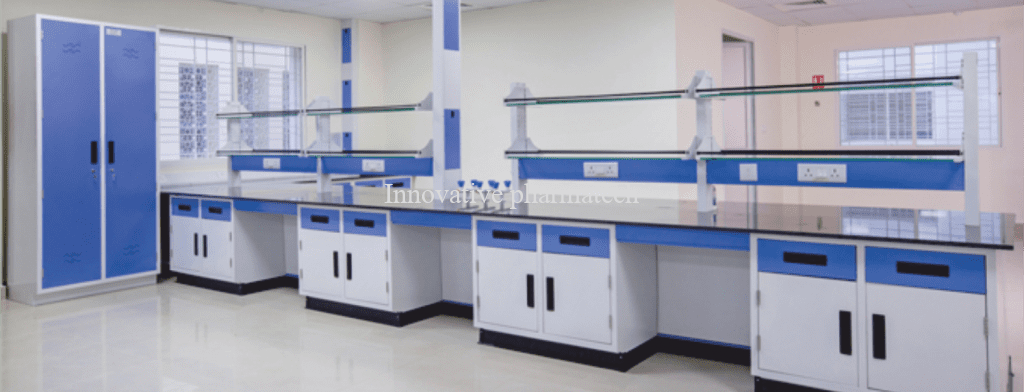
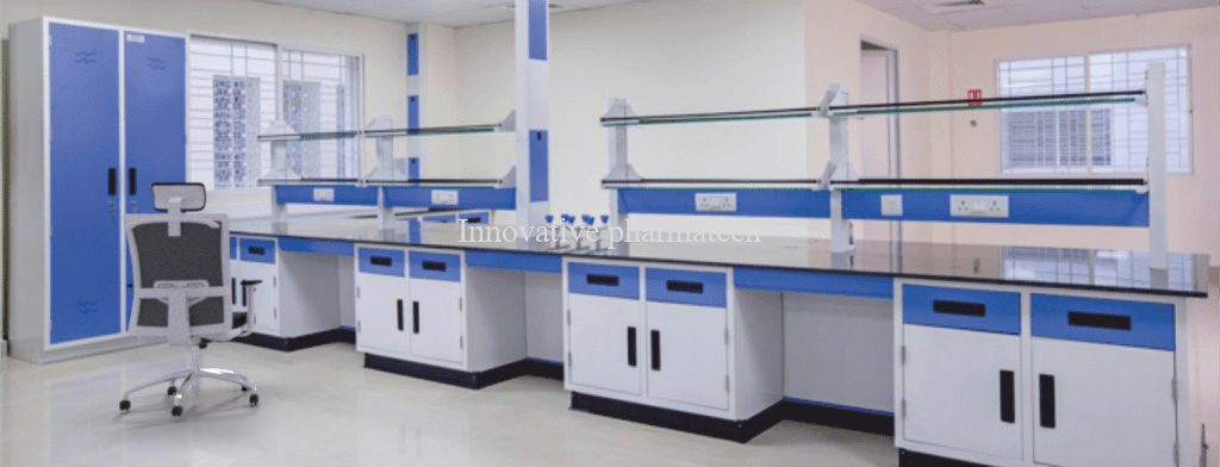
+ office chair [118,181,263,418]
